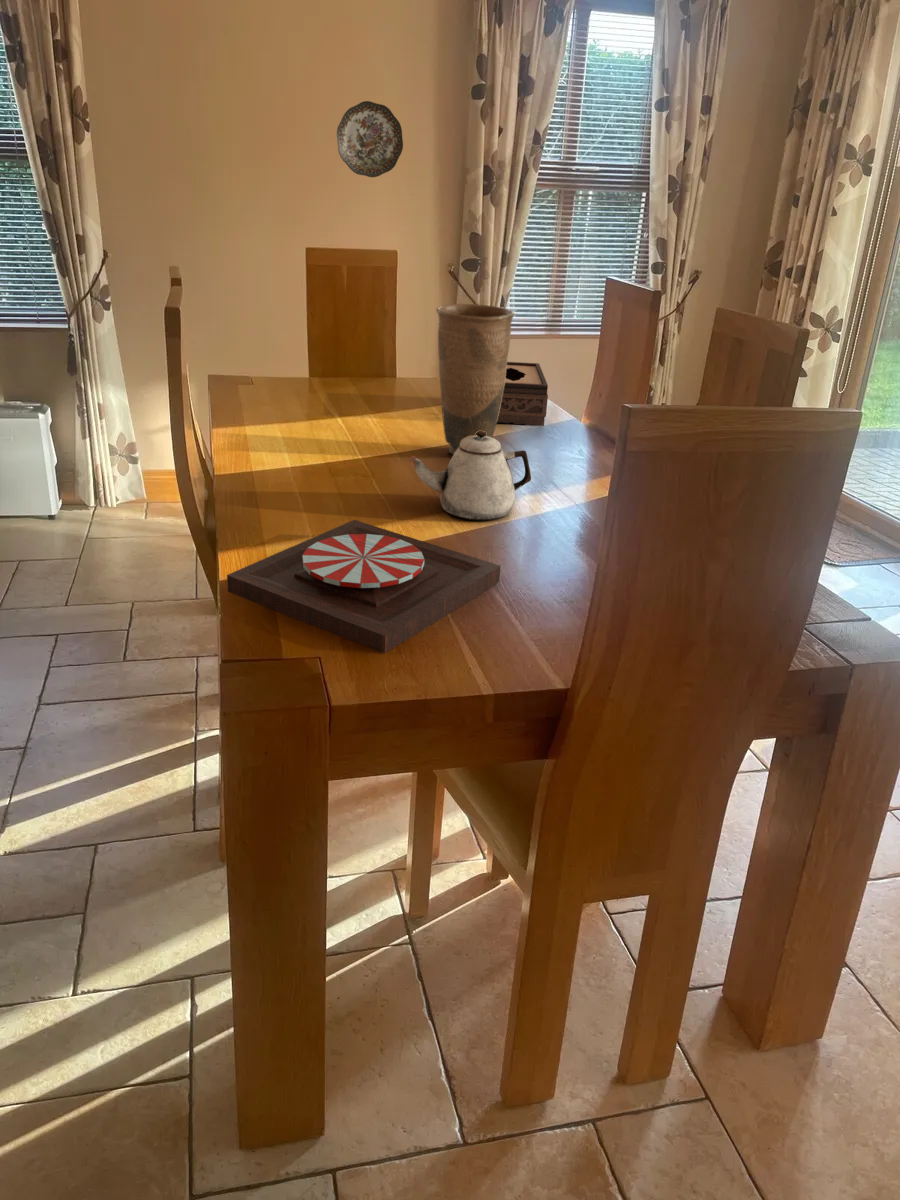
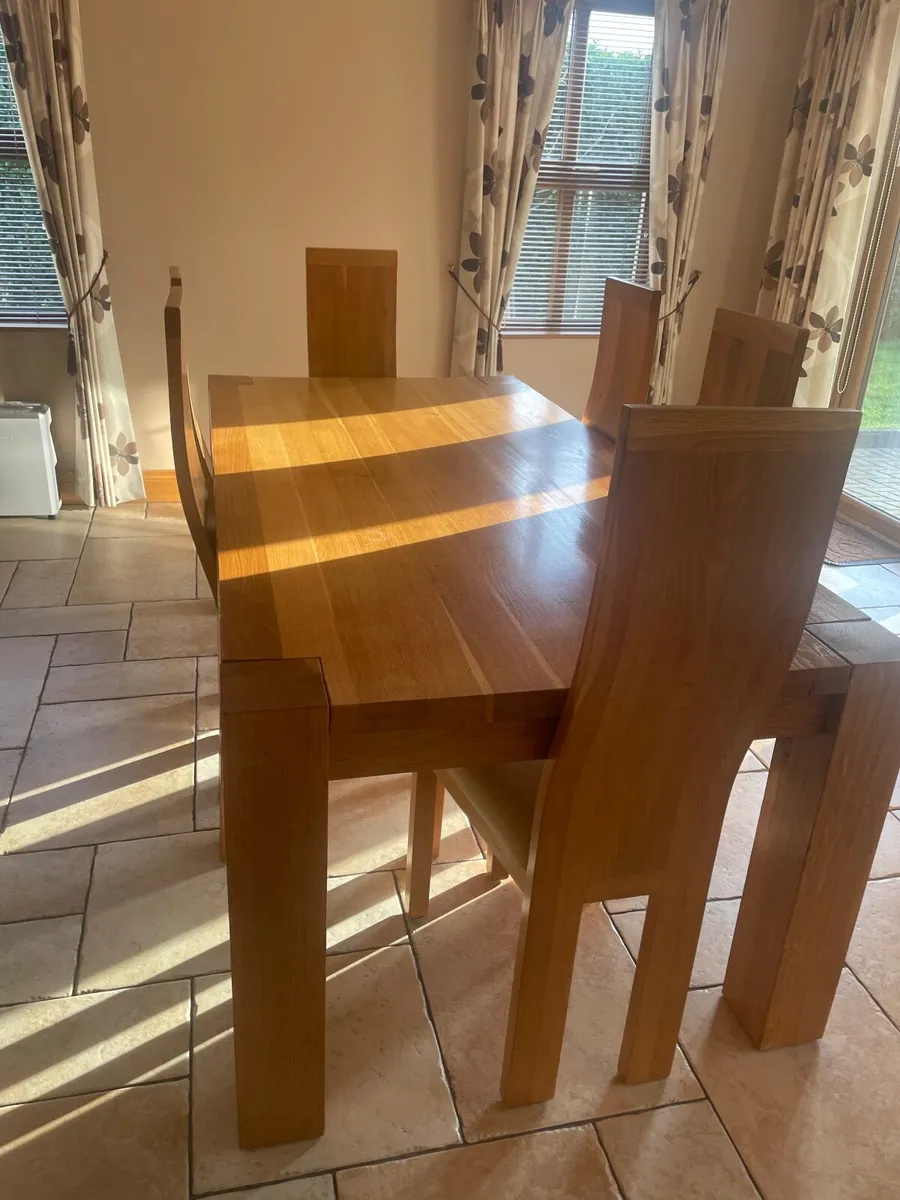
- teapot [409,431,532,522]
- decorative plate [336,100,404,178]
- tissue box [497,361,549,427]
- vase [435,303,516,455]
- plate [226,519,501,654]
